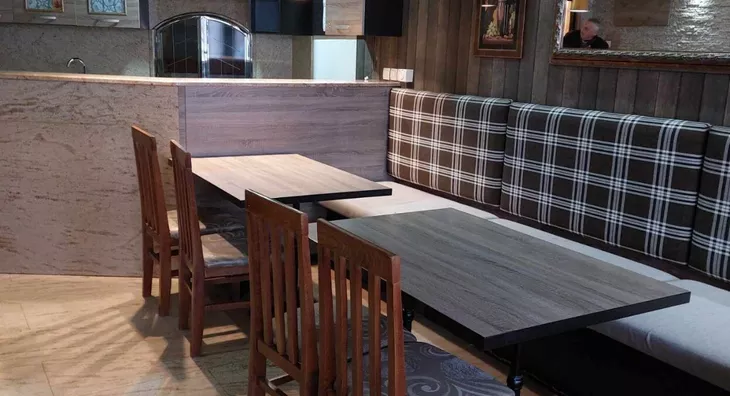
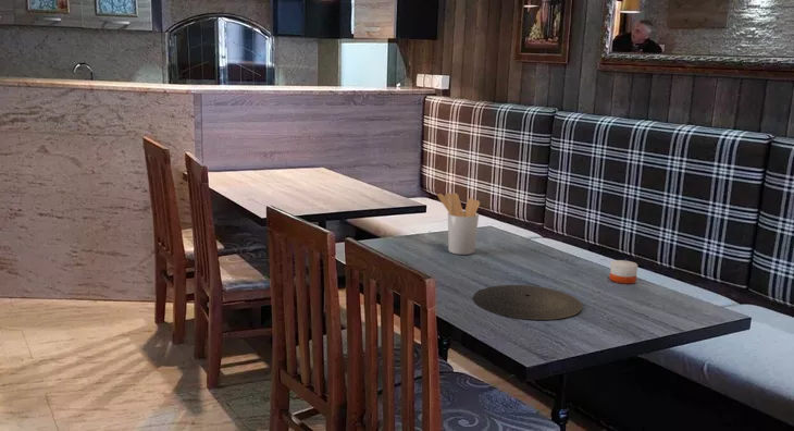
+ candle [608,259,638,284]
+ plate [472,284,583,321]
+ utensil holder [437,192,481,256]
